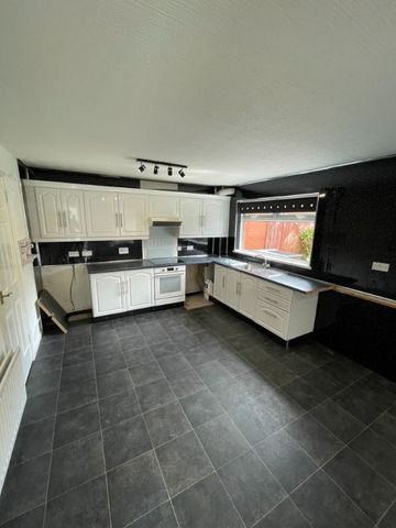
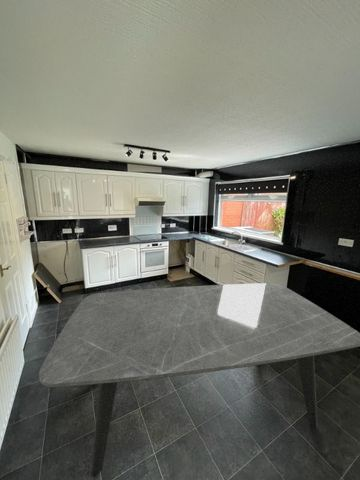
+ dining table [38,282,360,478]
